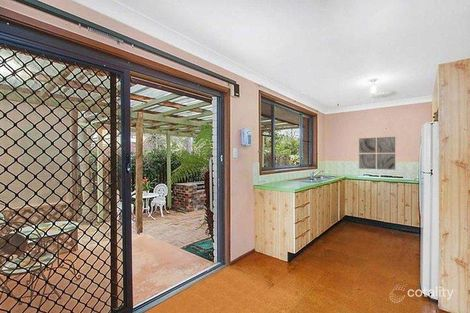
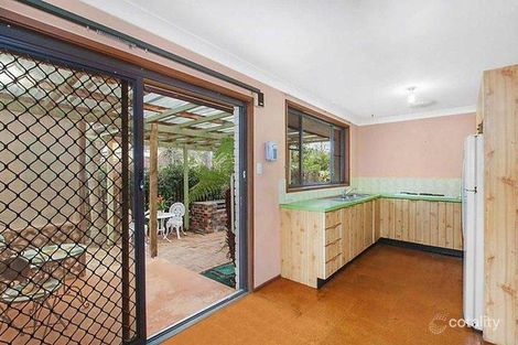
- wall art [358,136,396,171]
